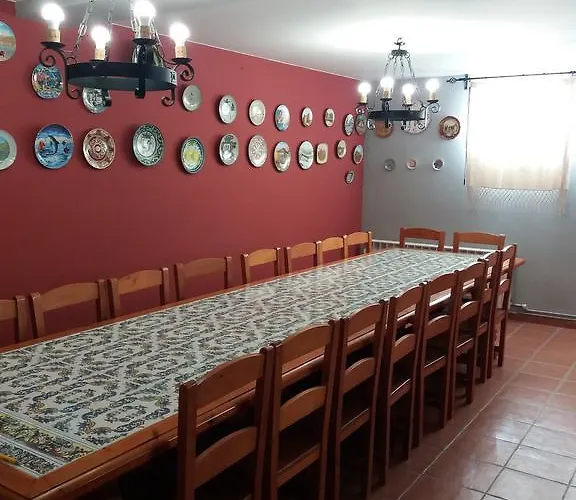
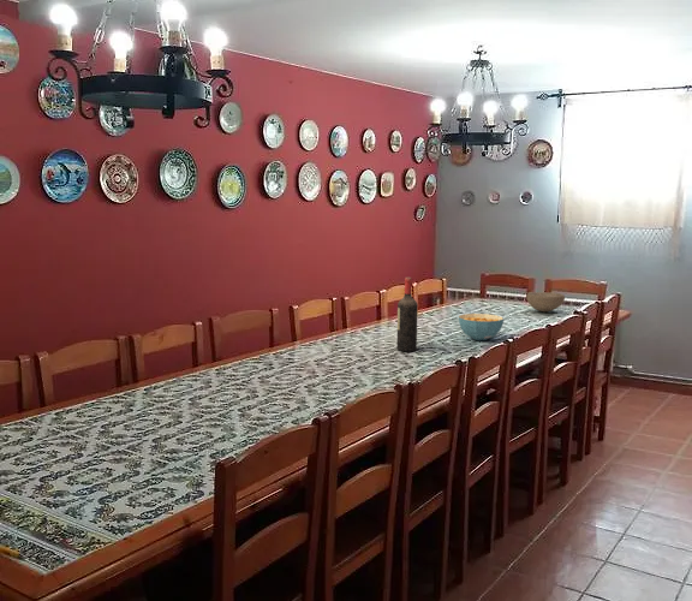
+ cereal bowl [458,313,505,341]
+ wine bottle [395,276,419,353]
+ bowl [525,291,566,313]
